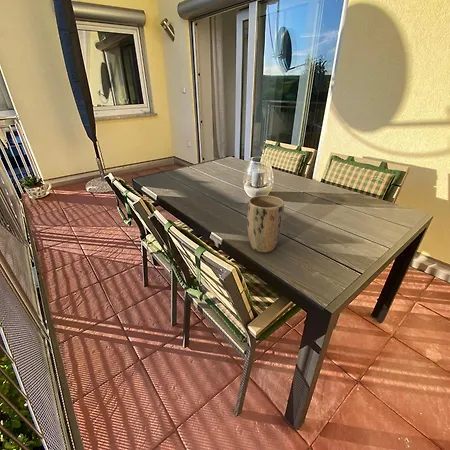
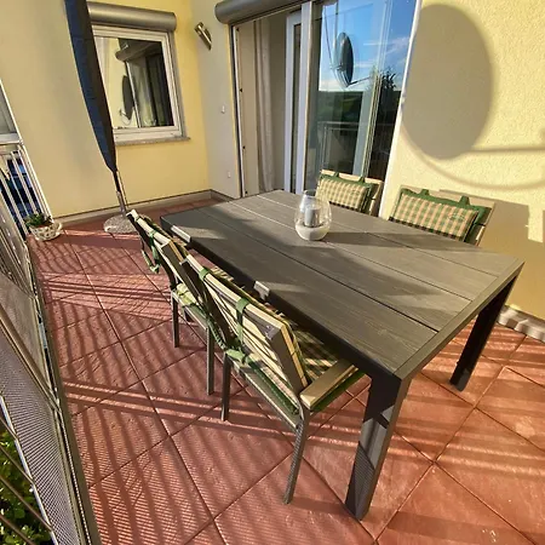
- plant pot [246,194,285,253]
